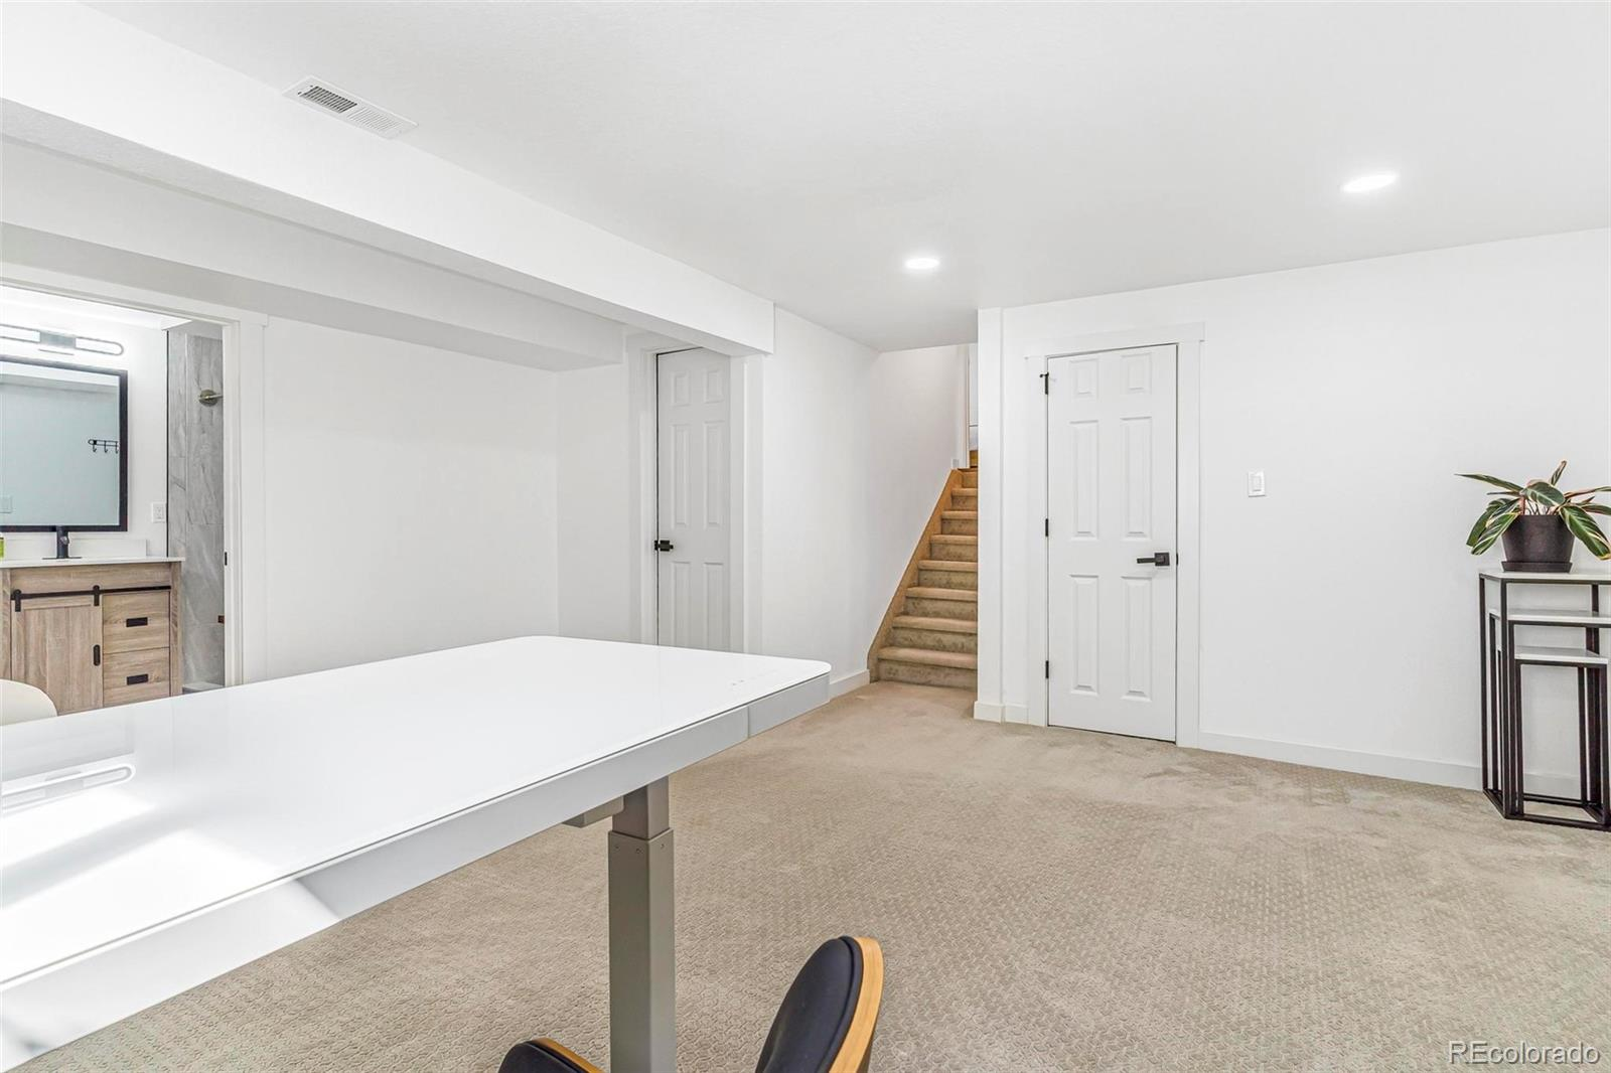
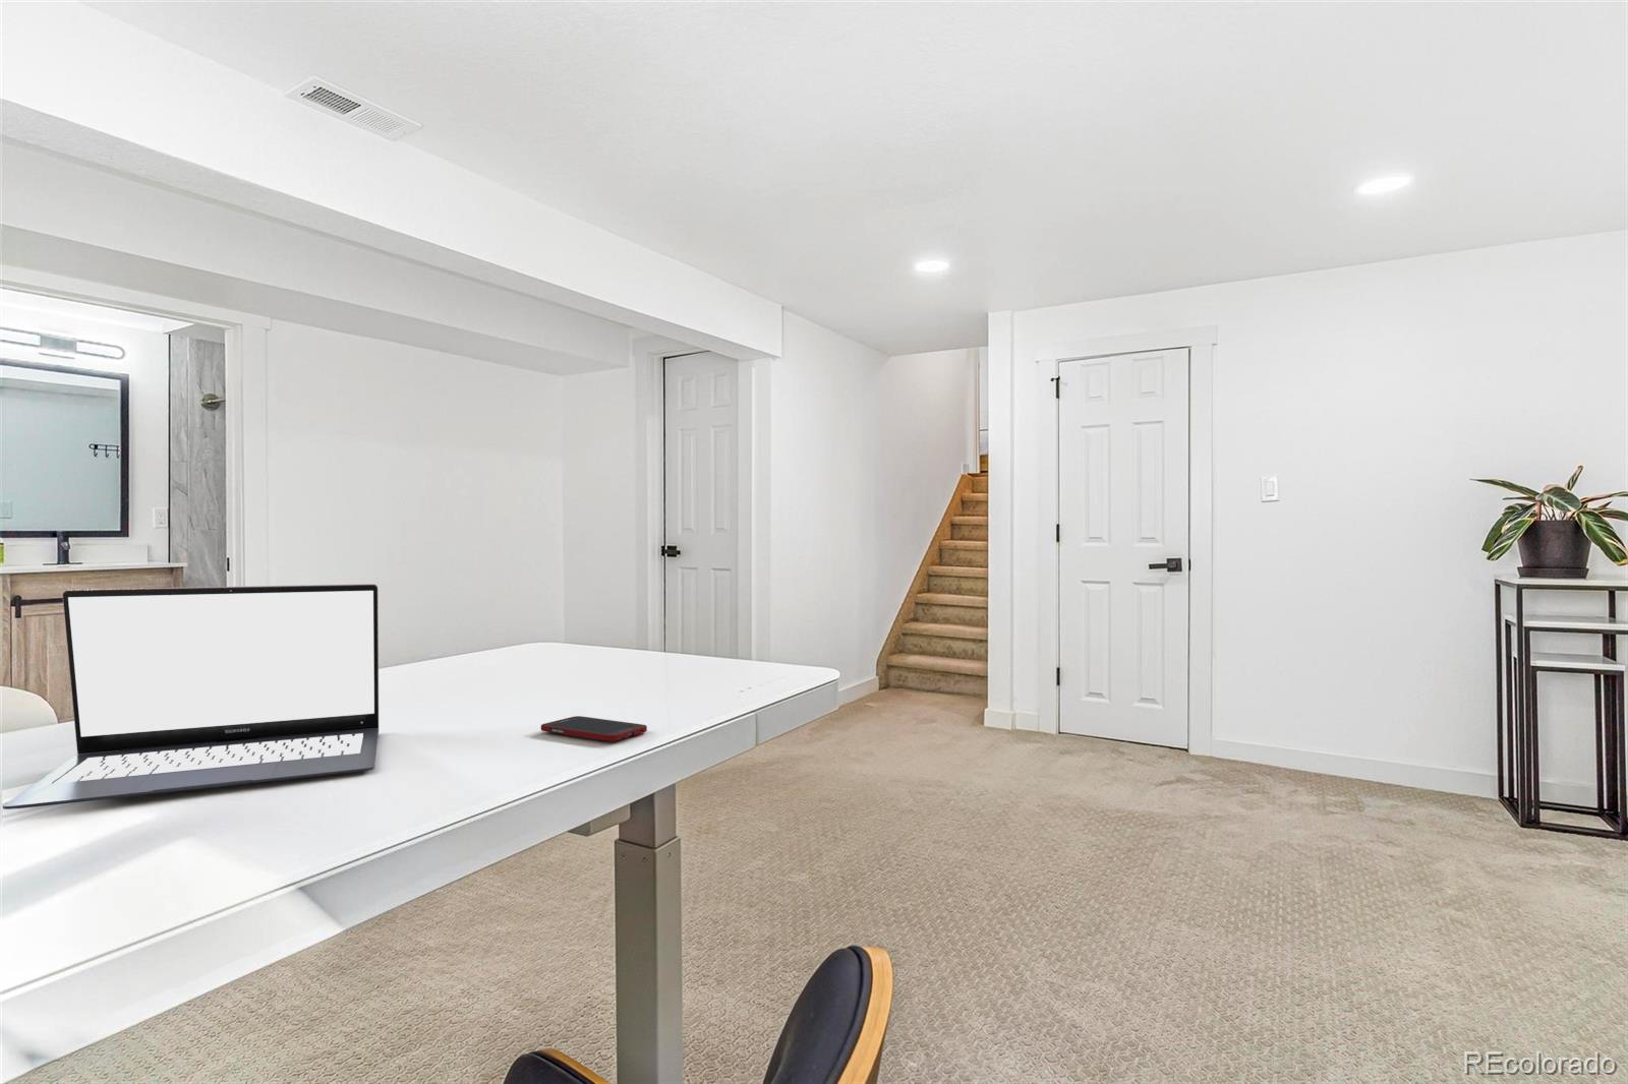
+ cell phone [540,715,648,743]
+ laptop [2,583,380,811]
